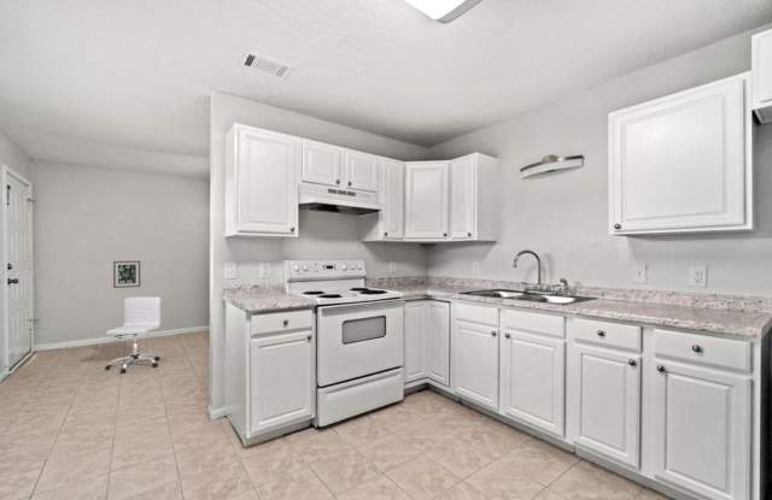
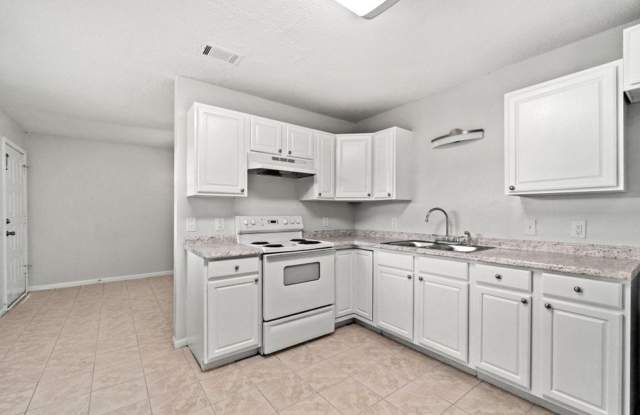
- chair [104,295,162,375]
- wall art [112,259,141,289]
